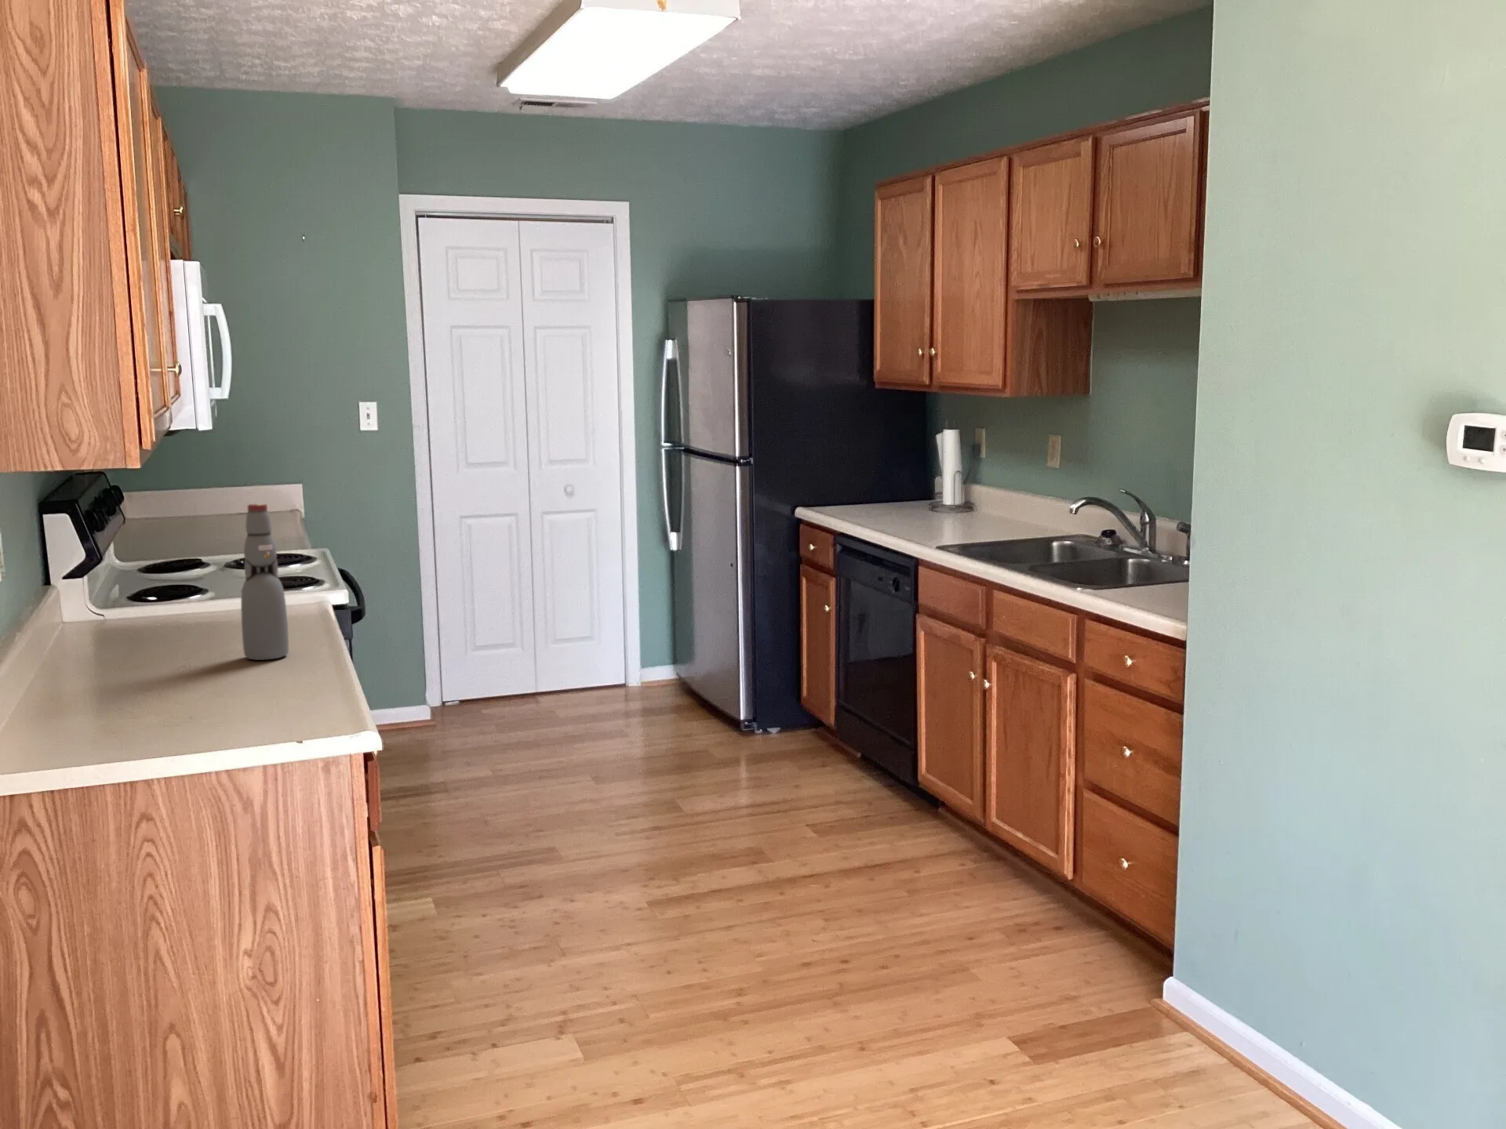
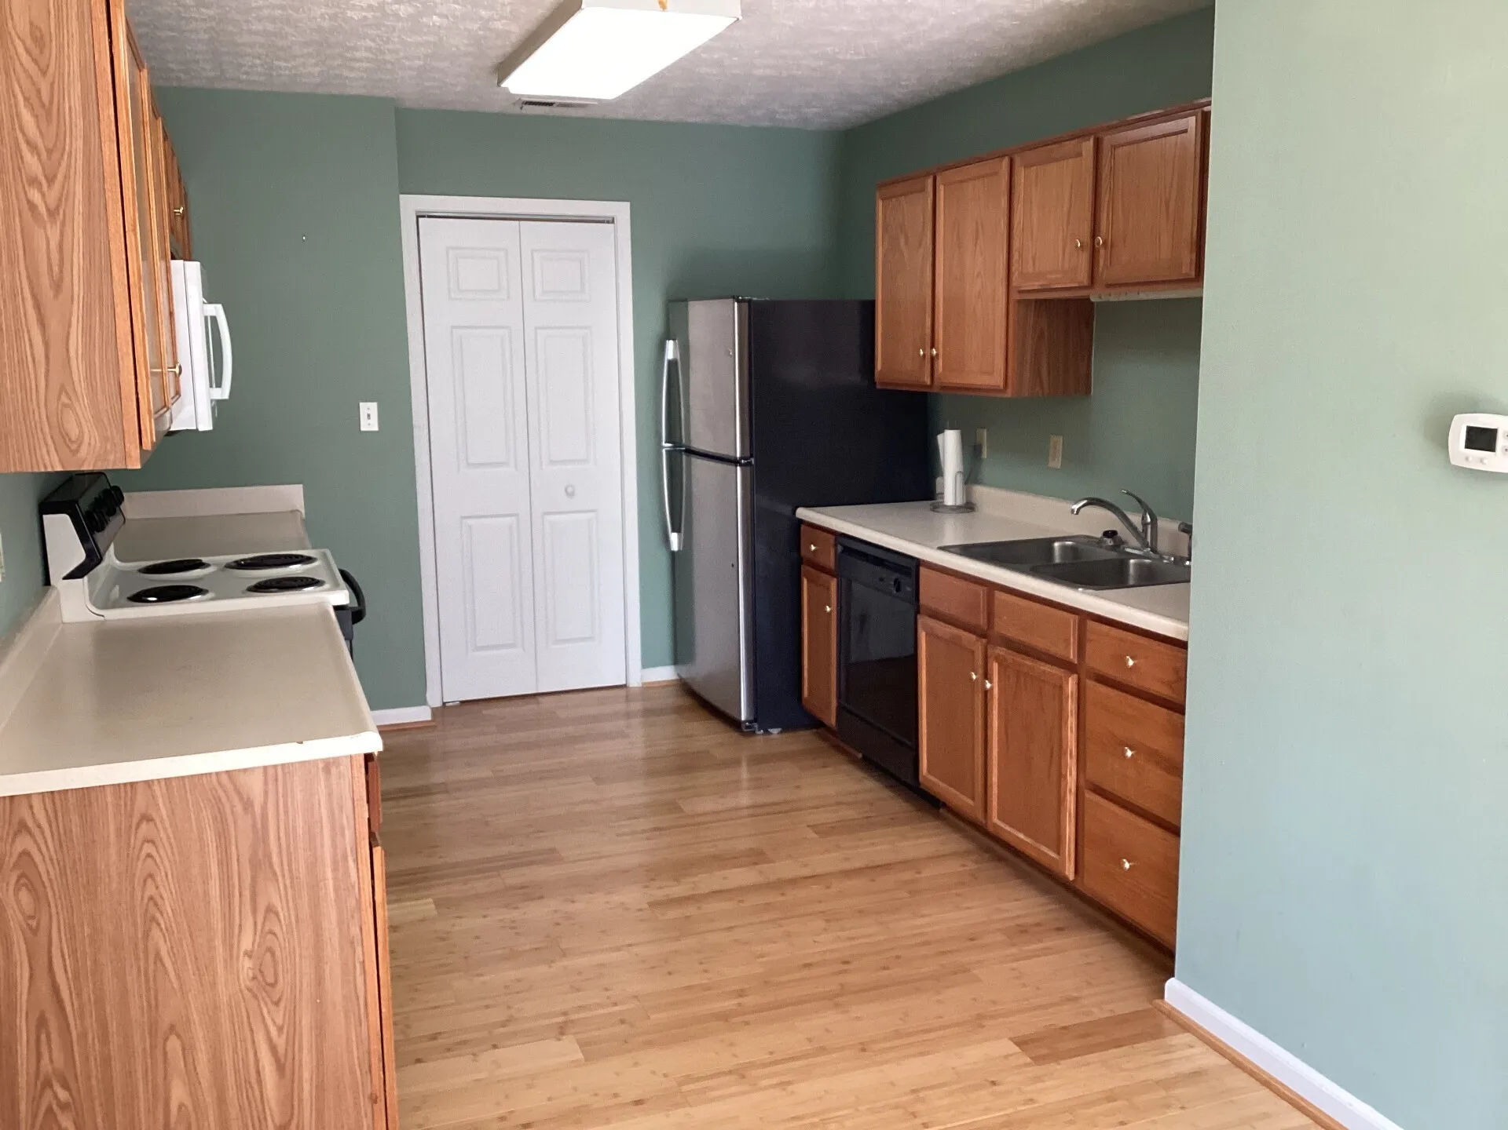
- bottle [240,503,289,661]
